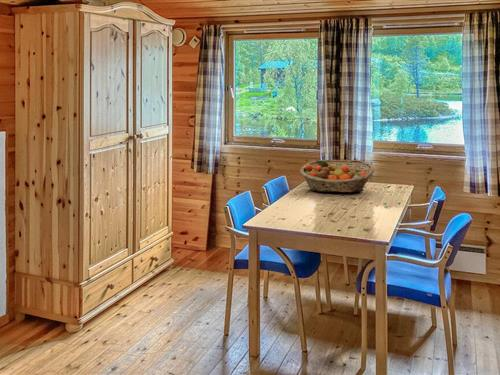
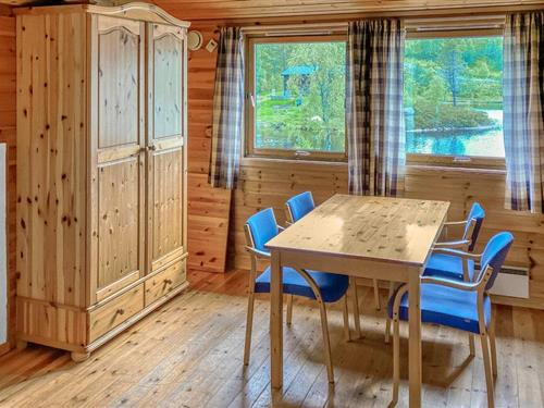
- fruit basket [299,159,376,193]
